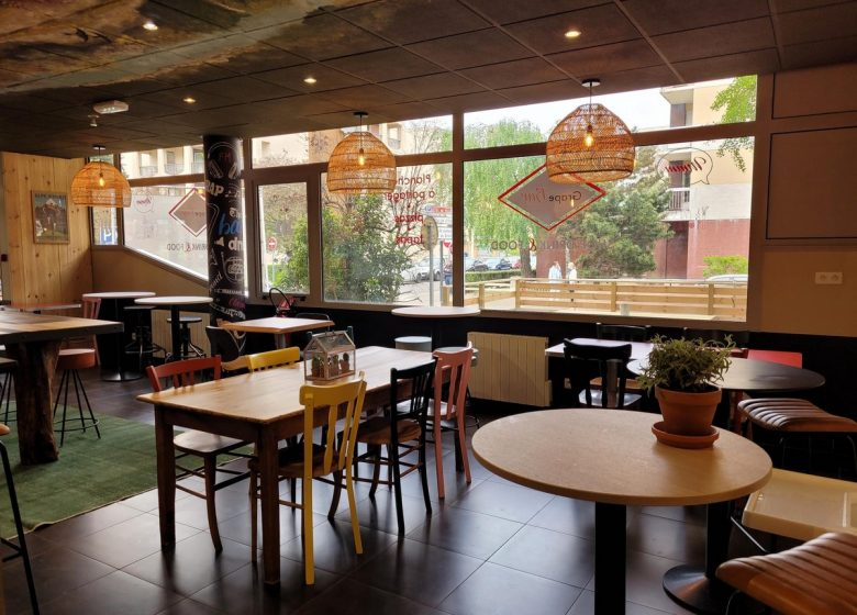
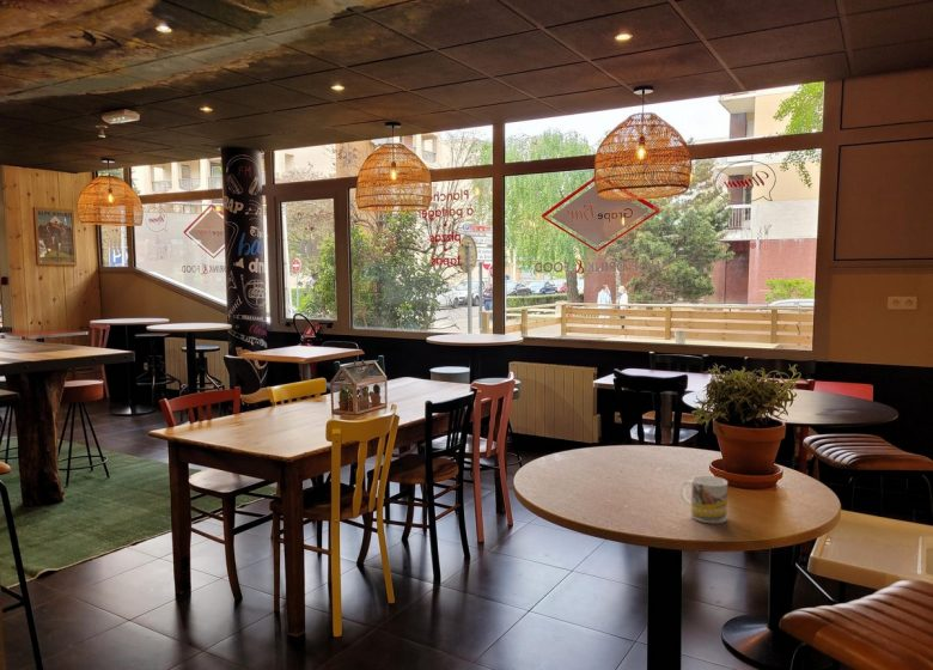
+ mug [679,475,728,524]
